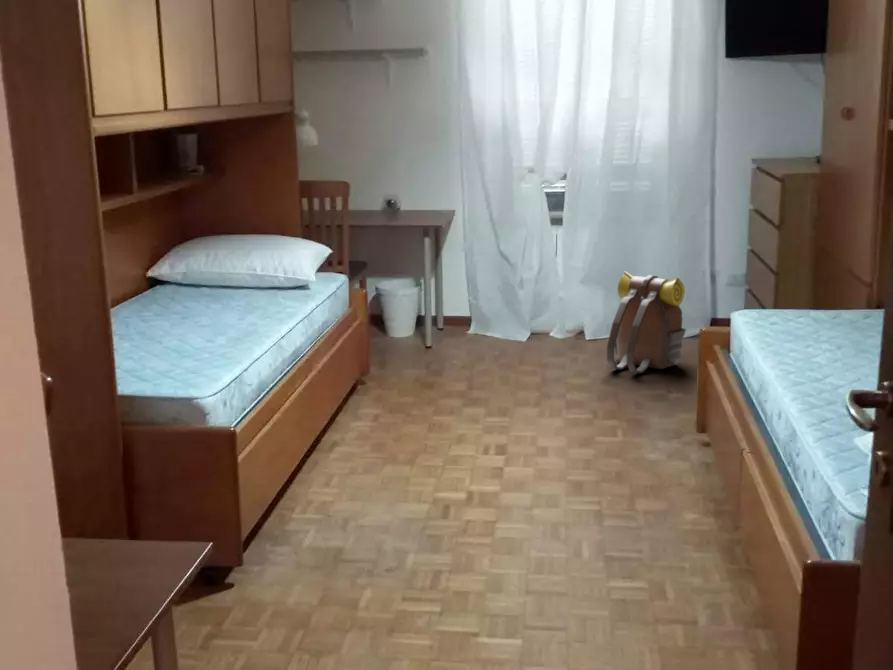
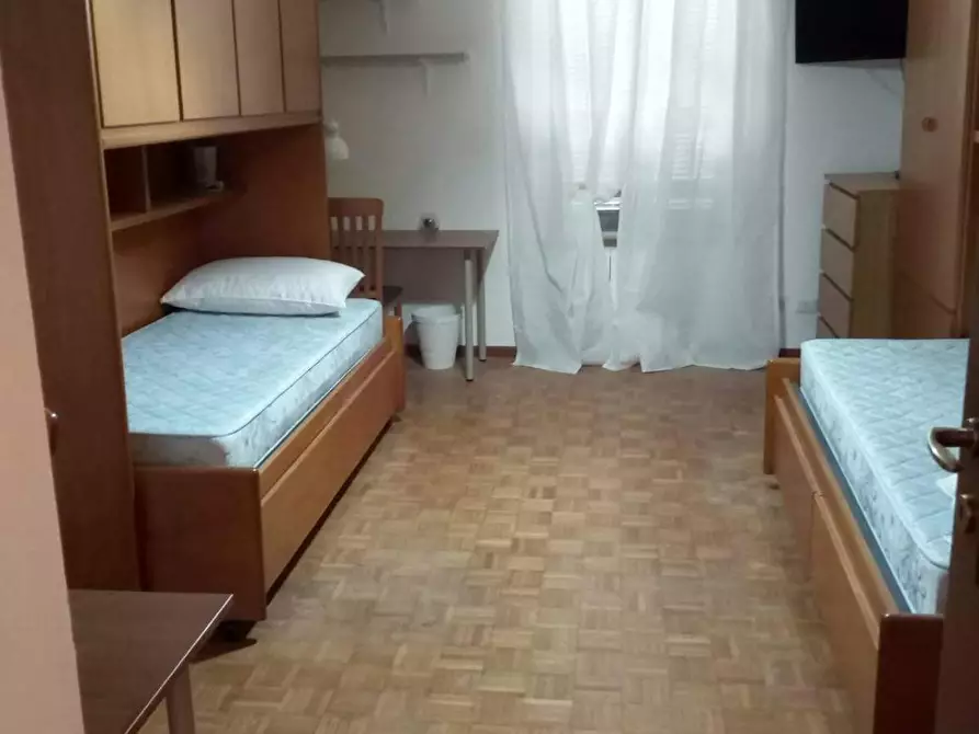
- backpack [606,271,687,374]
